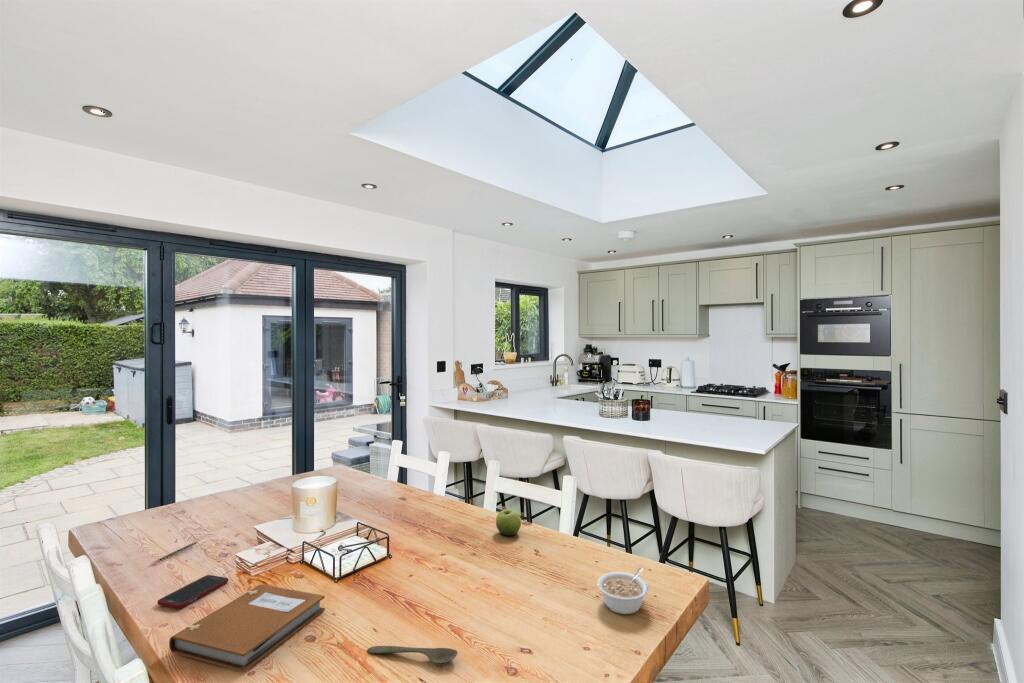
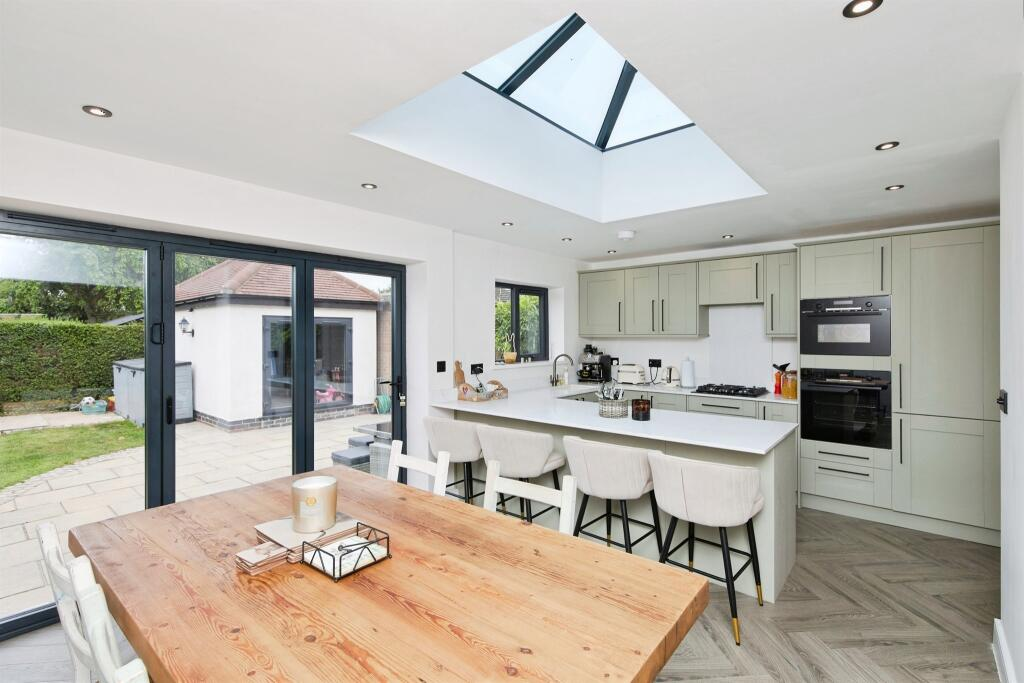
- spoon [366,645,458,664]
- legume [596,567,649,615]
- fruit [495,508,522,537]
- notebook [168,583,326,673]
- pen [150,541,198,565]
- cell phone [157,574,229,609]
